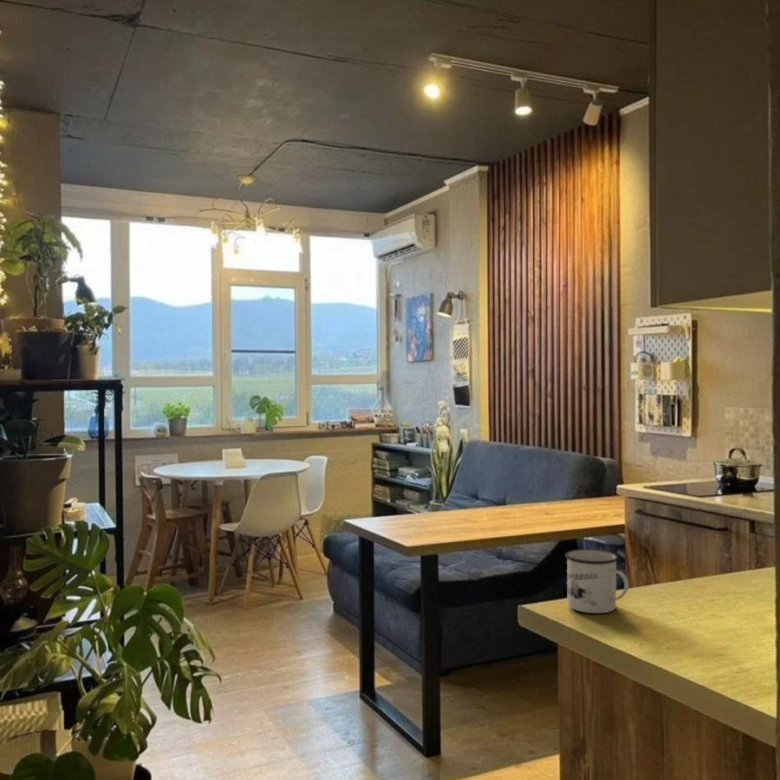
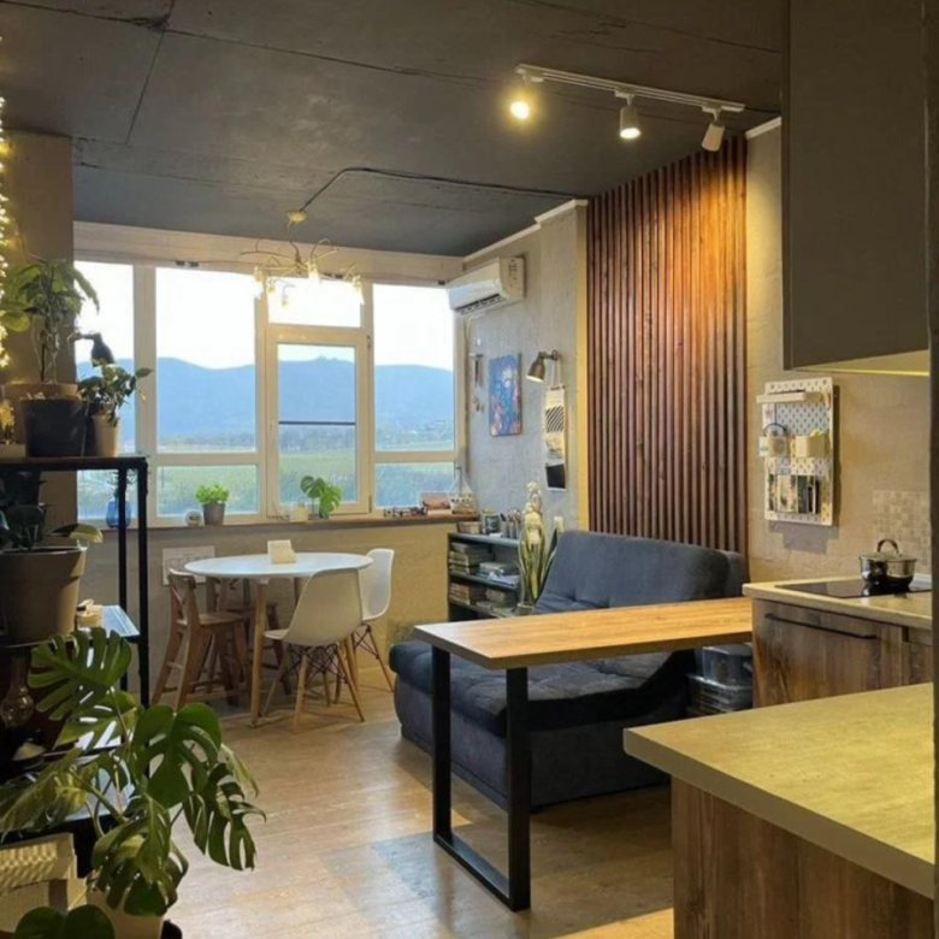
- mug [564,548,630,614]
